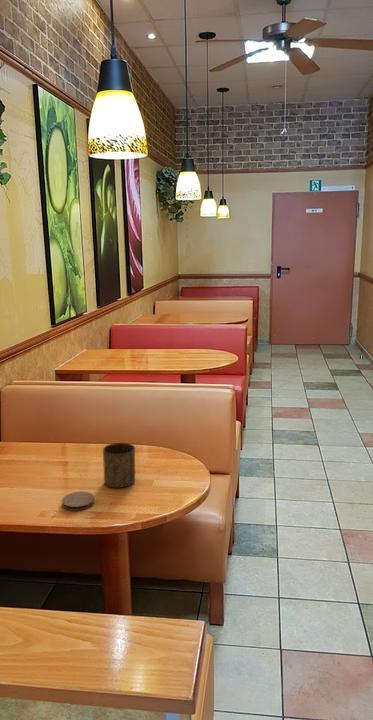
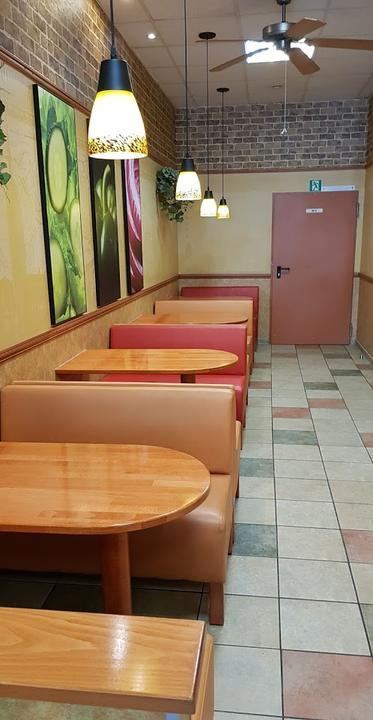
- coaster [61,490,95,512]
- cup [102,442,136,489]
